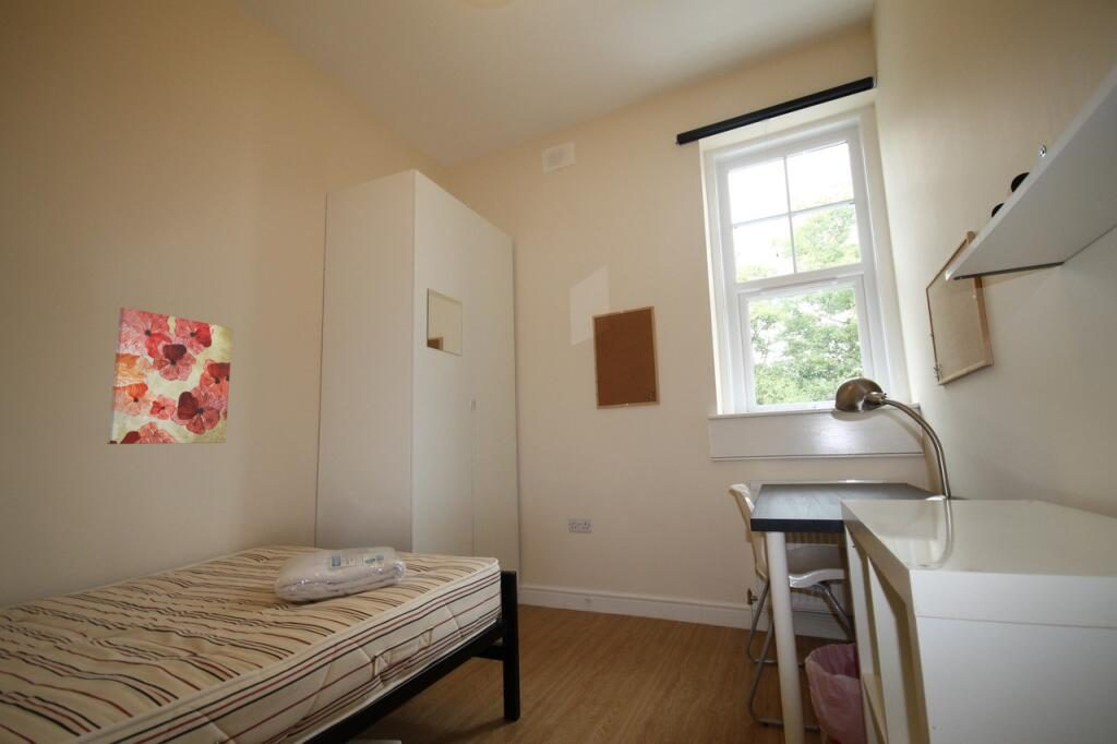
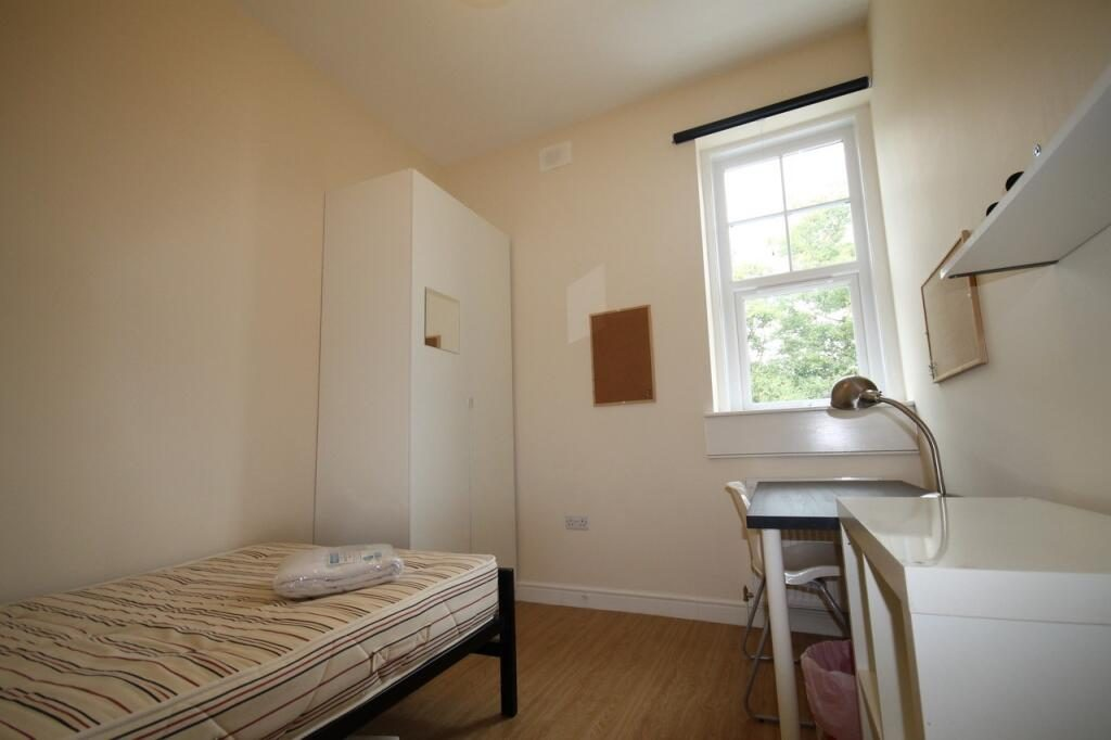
- wall art [106,307,233,445]
